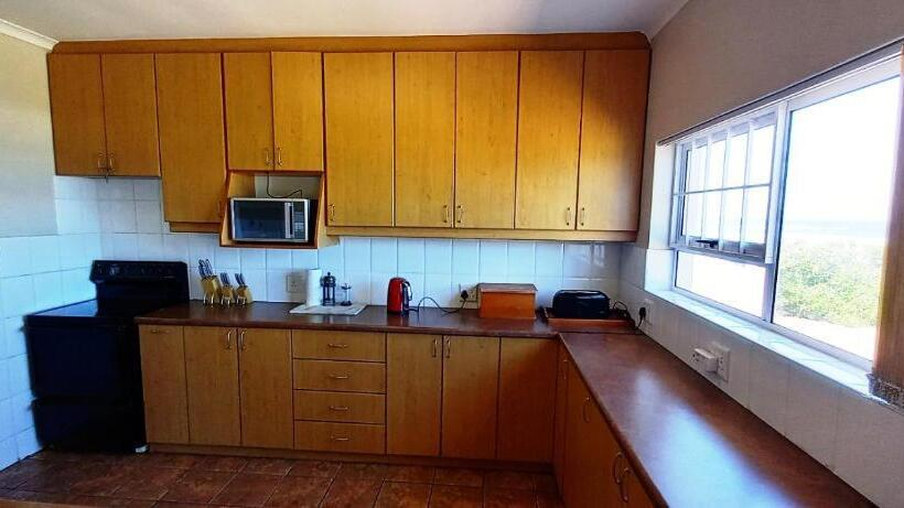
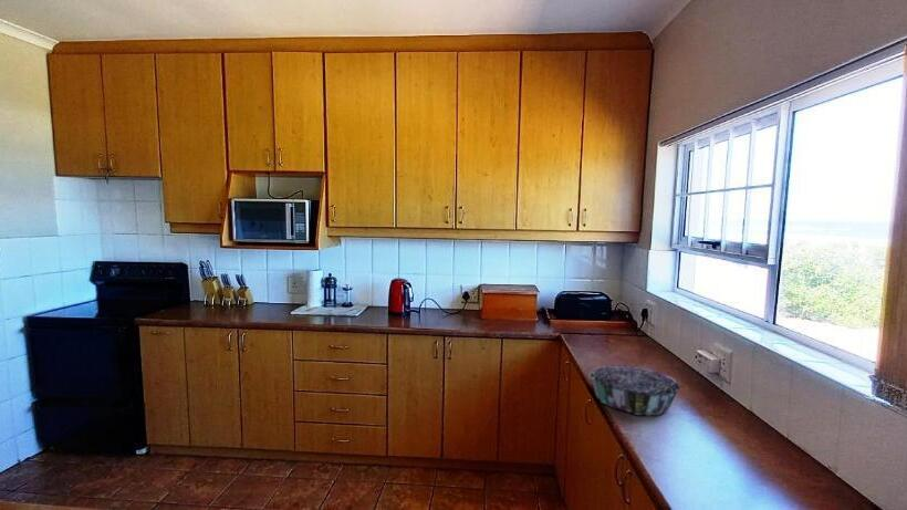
+ decorative bowl [588,365,681,417]
